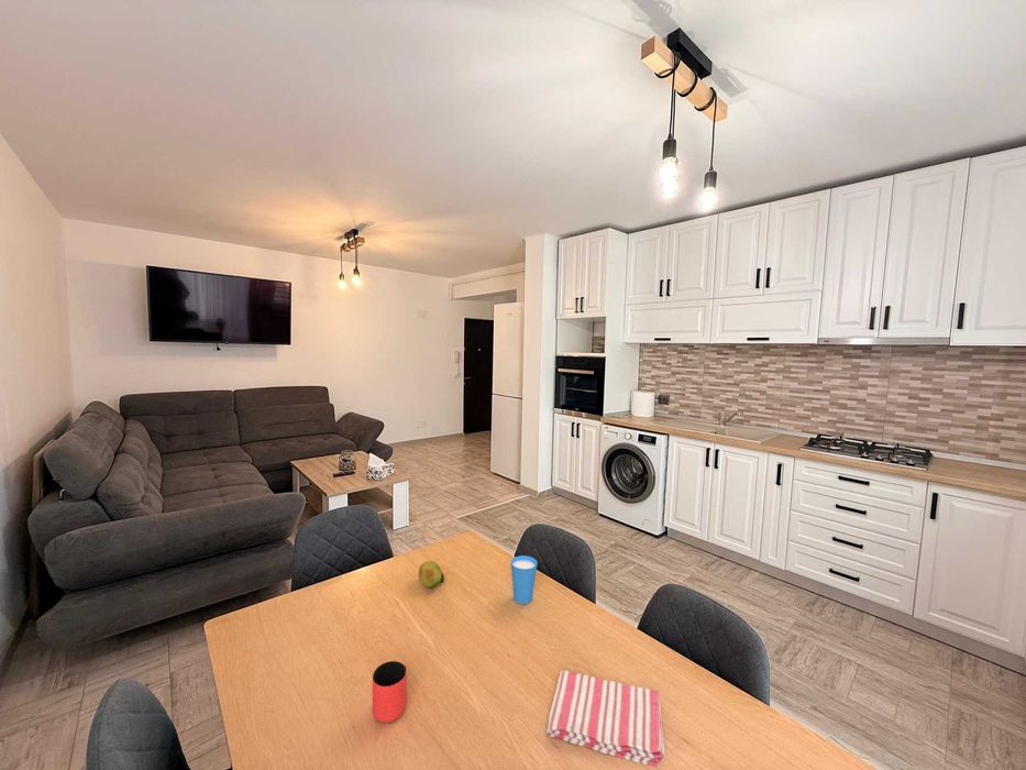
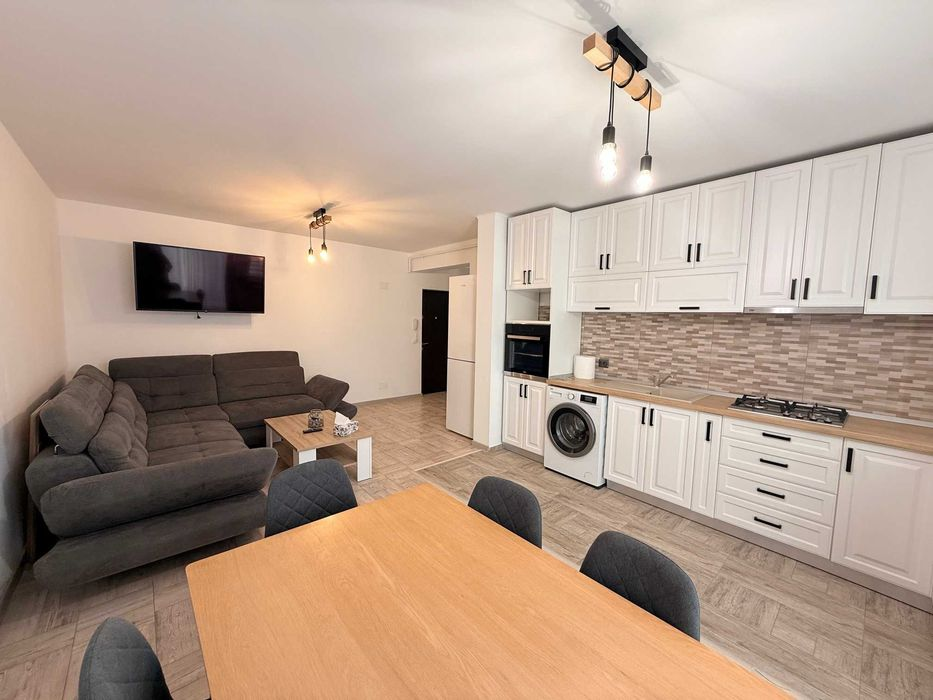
- fruit [418,560,445,588]
- cup [372,660,407,724]
- cup [510,554,539,605]
- dish towel [545,669,666,768]
